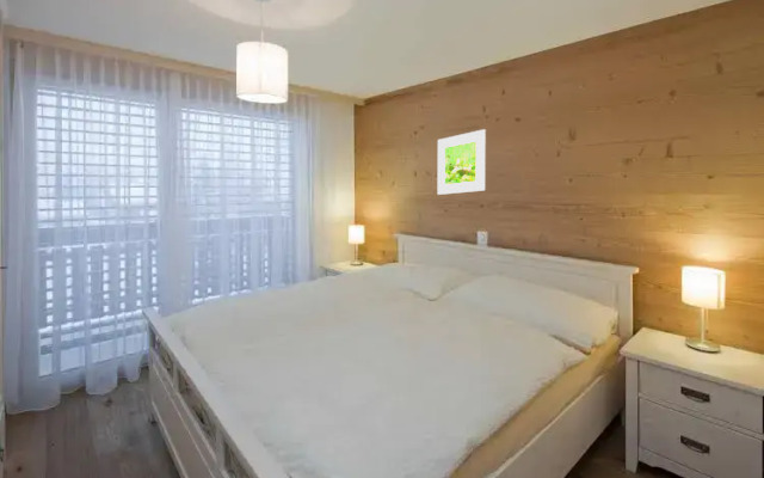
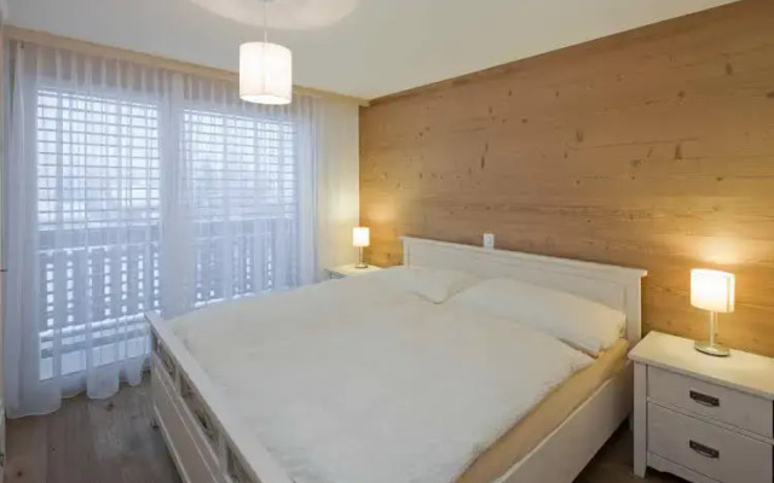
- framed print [437,128,487,196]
